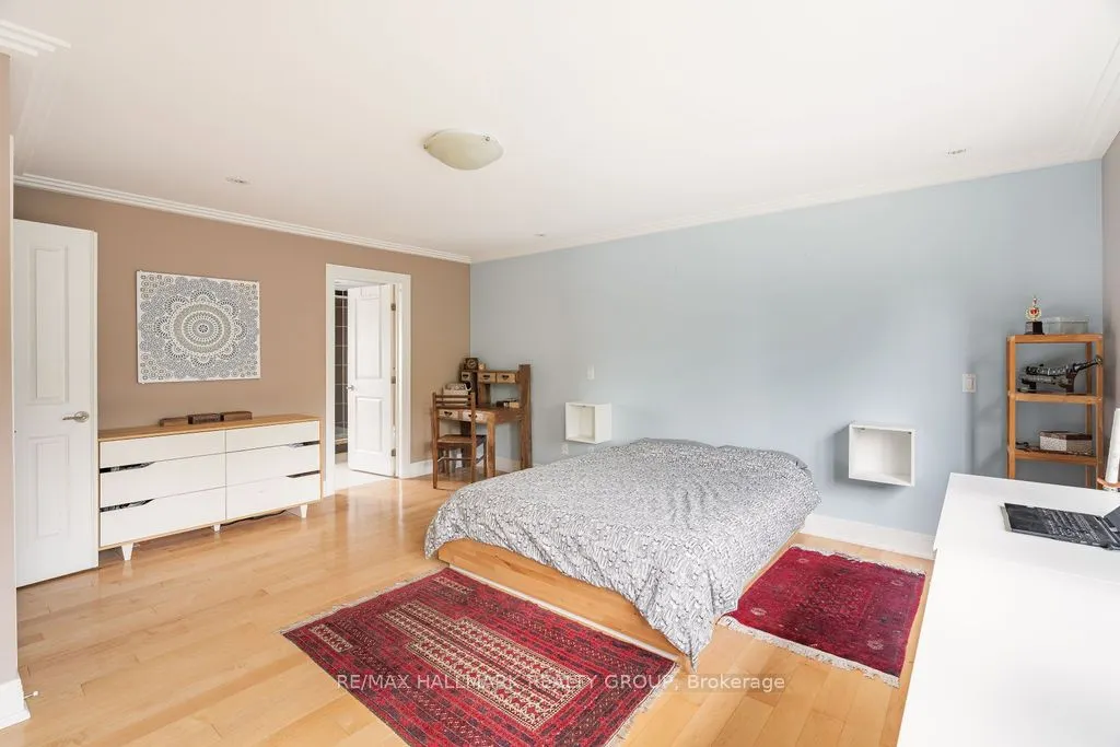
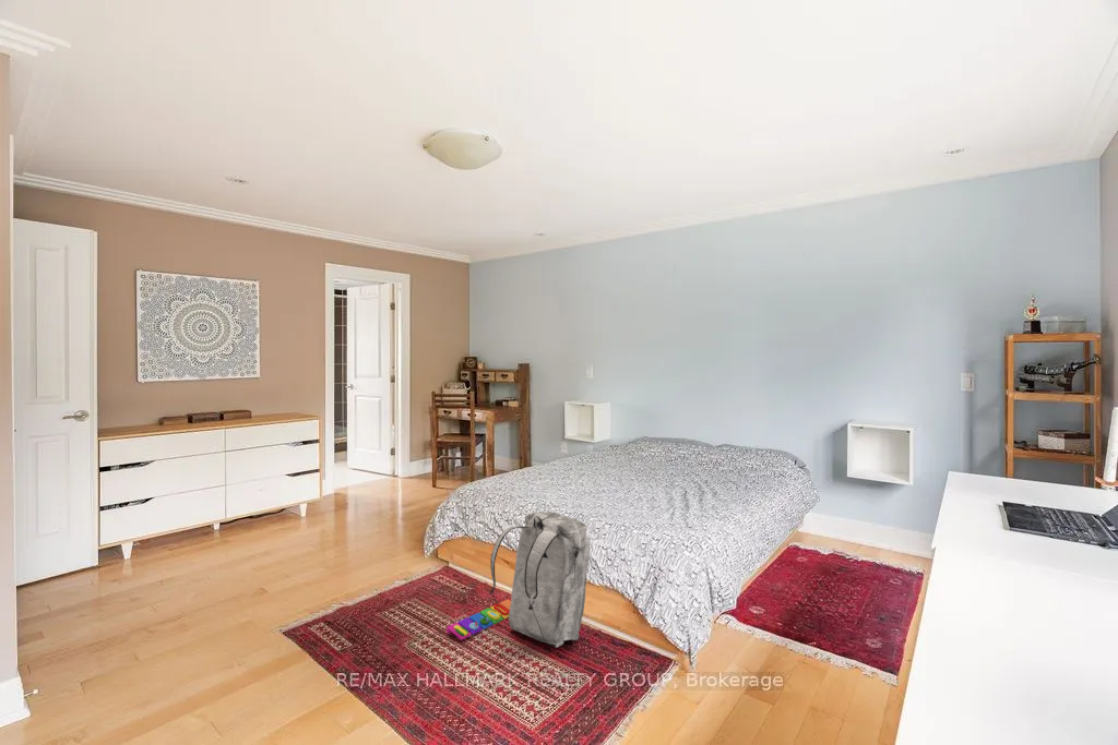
+ backpack [488,510,591,649]
+ knob puzzle [445,598,511,641]
